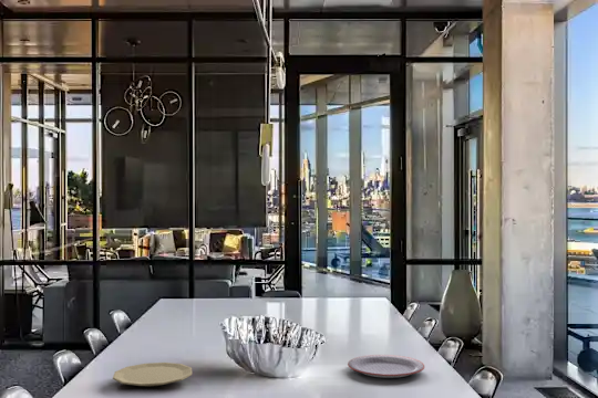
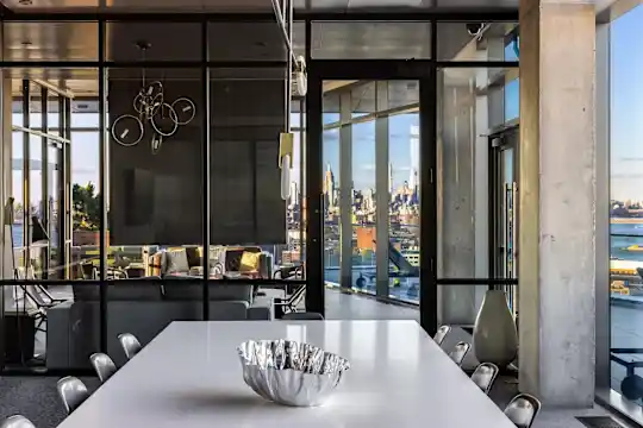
- plate [112,362,193,388]
- plate [347,354,425,379]
